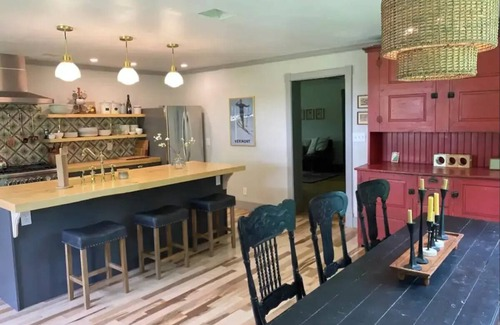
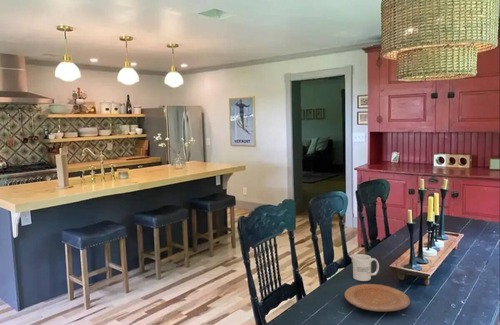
+ mug [352,253,380,282]
+ plate [344,283,411,312]
